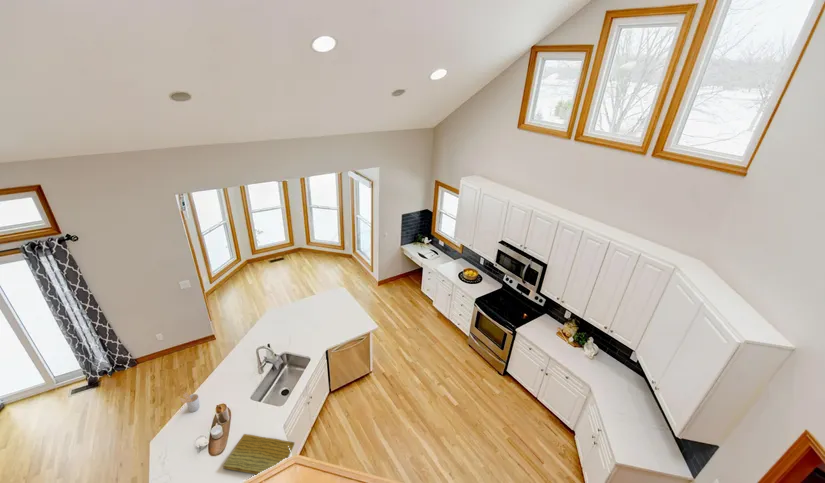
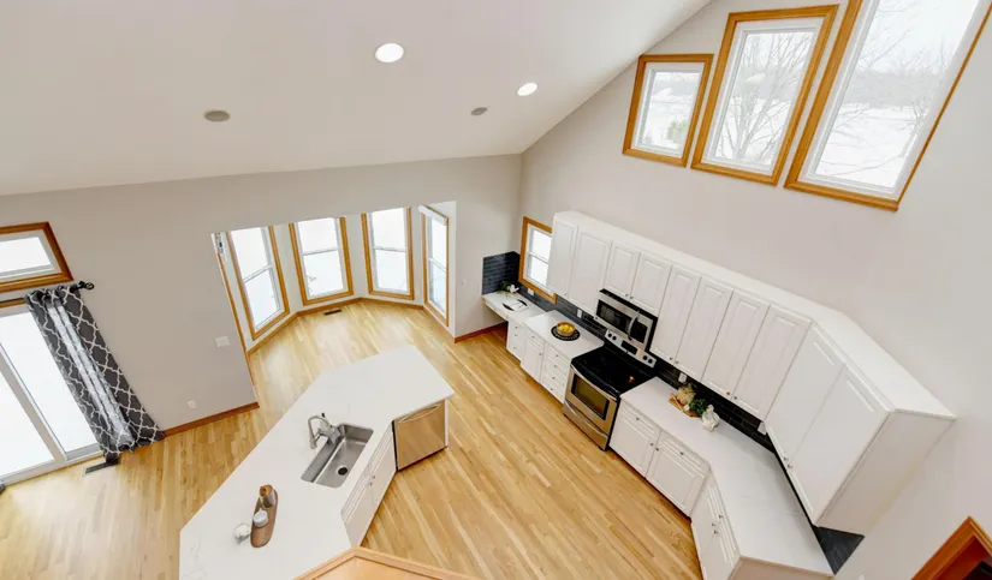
- utensil holder [179,392,200,413]
- cutting board [222,433,295,476]
